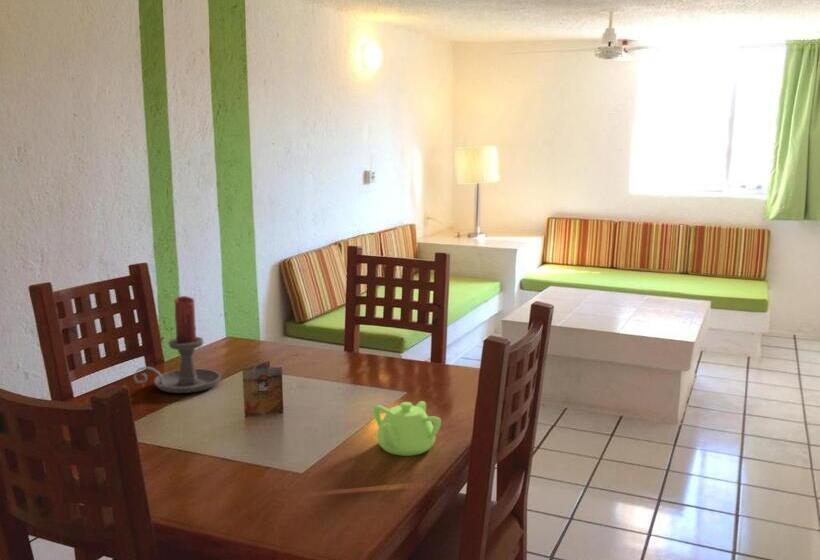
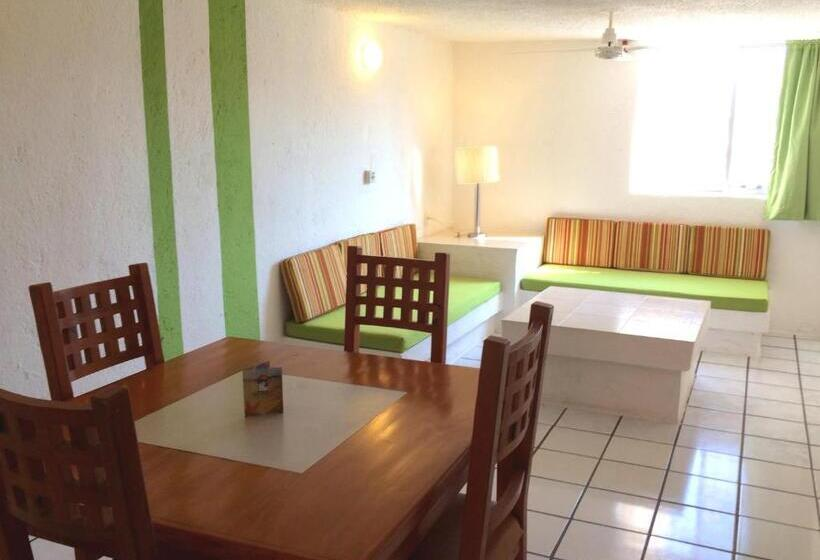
- candle holder [133,295,222,394]
- teapot [372,400,442,457]
